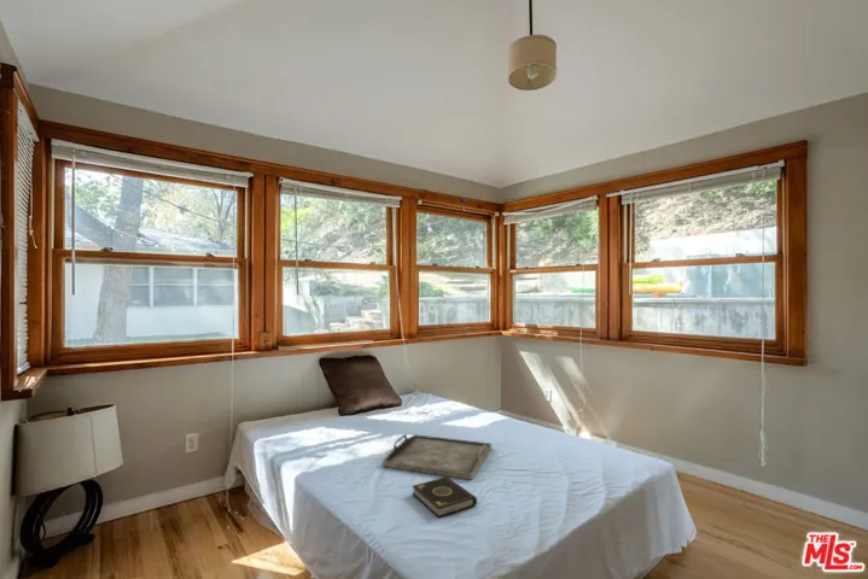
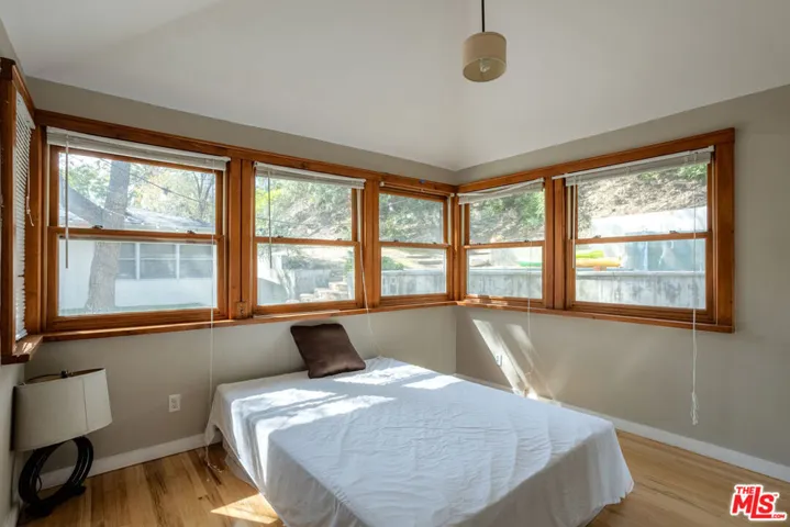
- serving tray [381,433,493,481]
- book [412,476,478,519]
